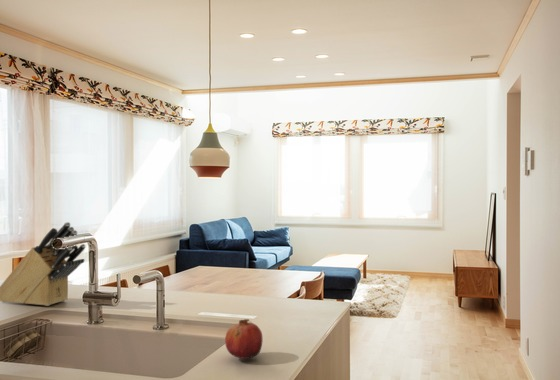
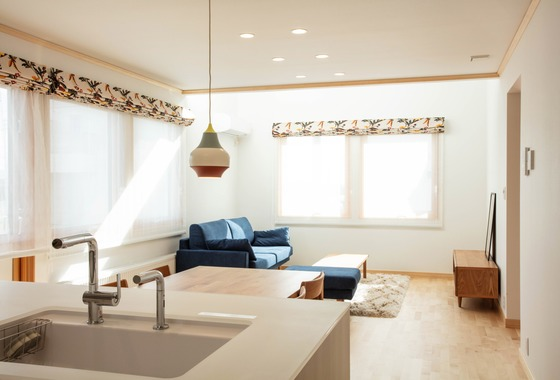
- knife block [0,221,87,307]
- fruit [224,318,264,360]
